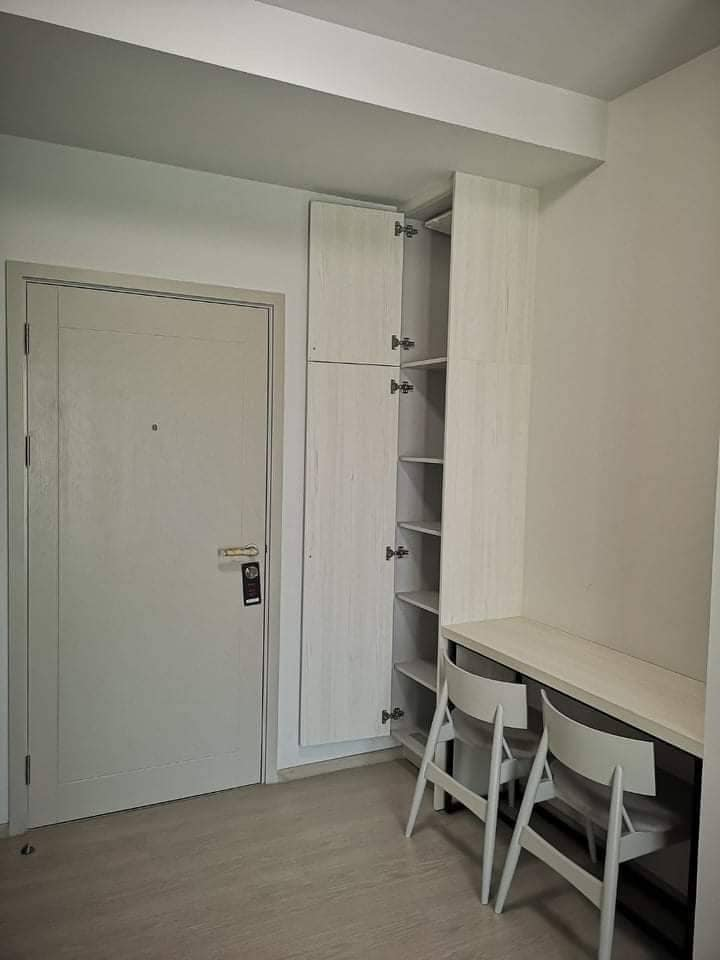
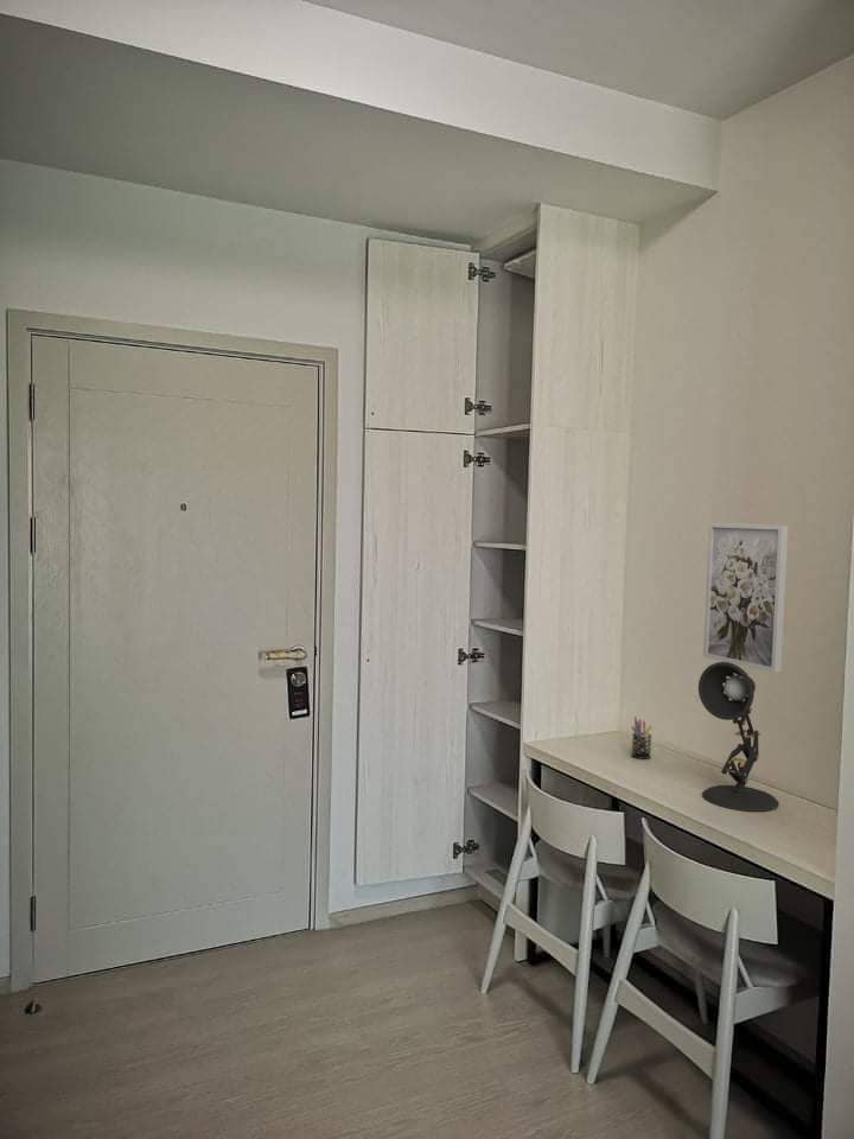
+ wall art [702,522,790,674]
+ desk lamp [697,661,780,813]
+ pen holder [630,715,652,761]
